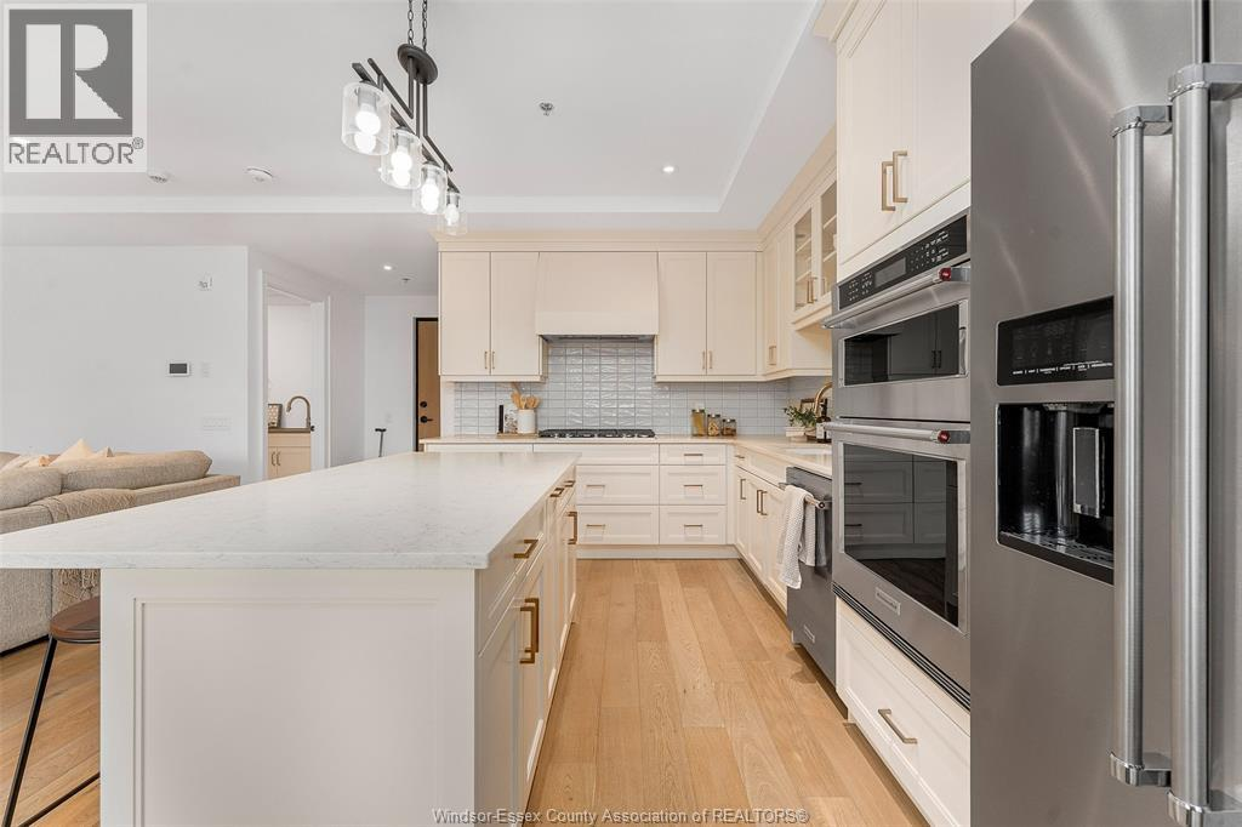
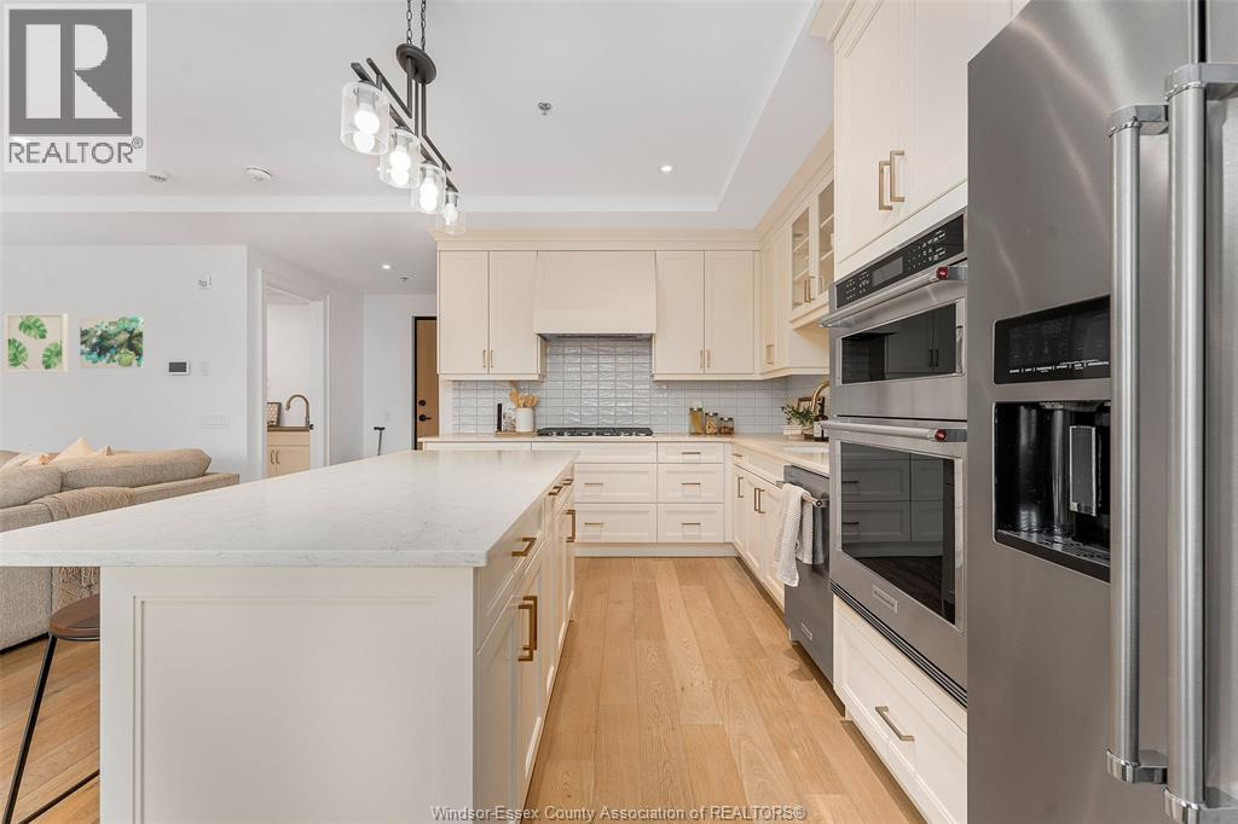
+ wall art [4,312,69,373]
+ wall art [79,317,144,370]
